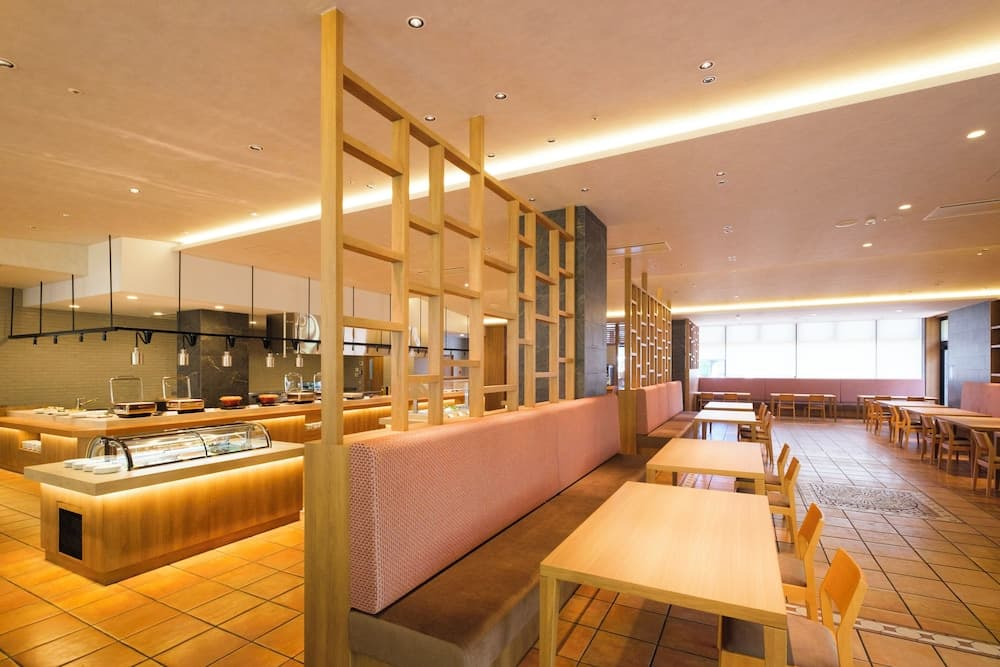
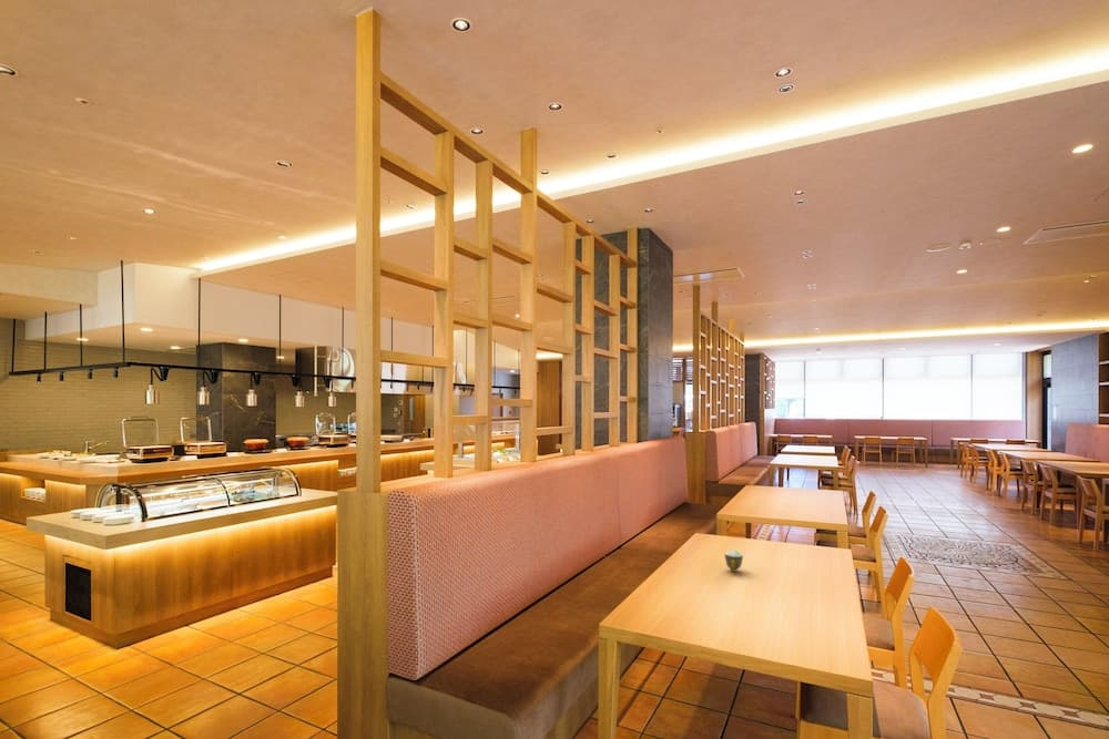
+ teacup [724,548,744,573]
